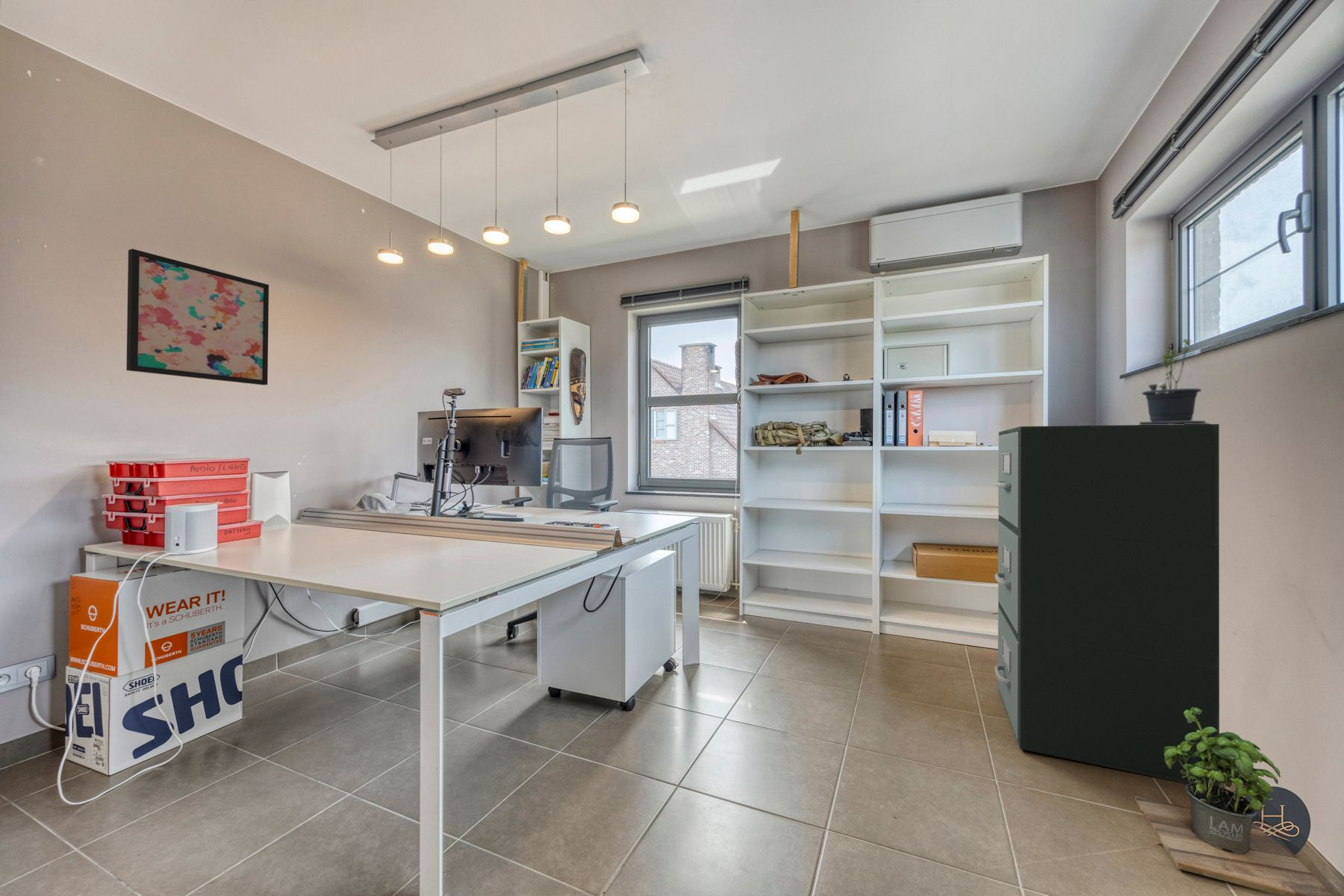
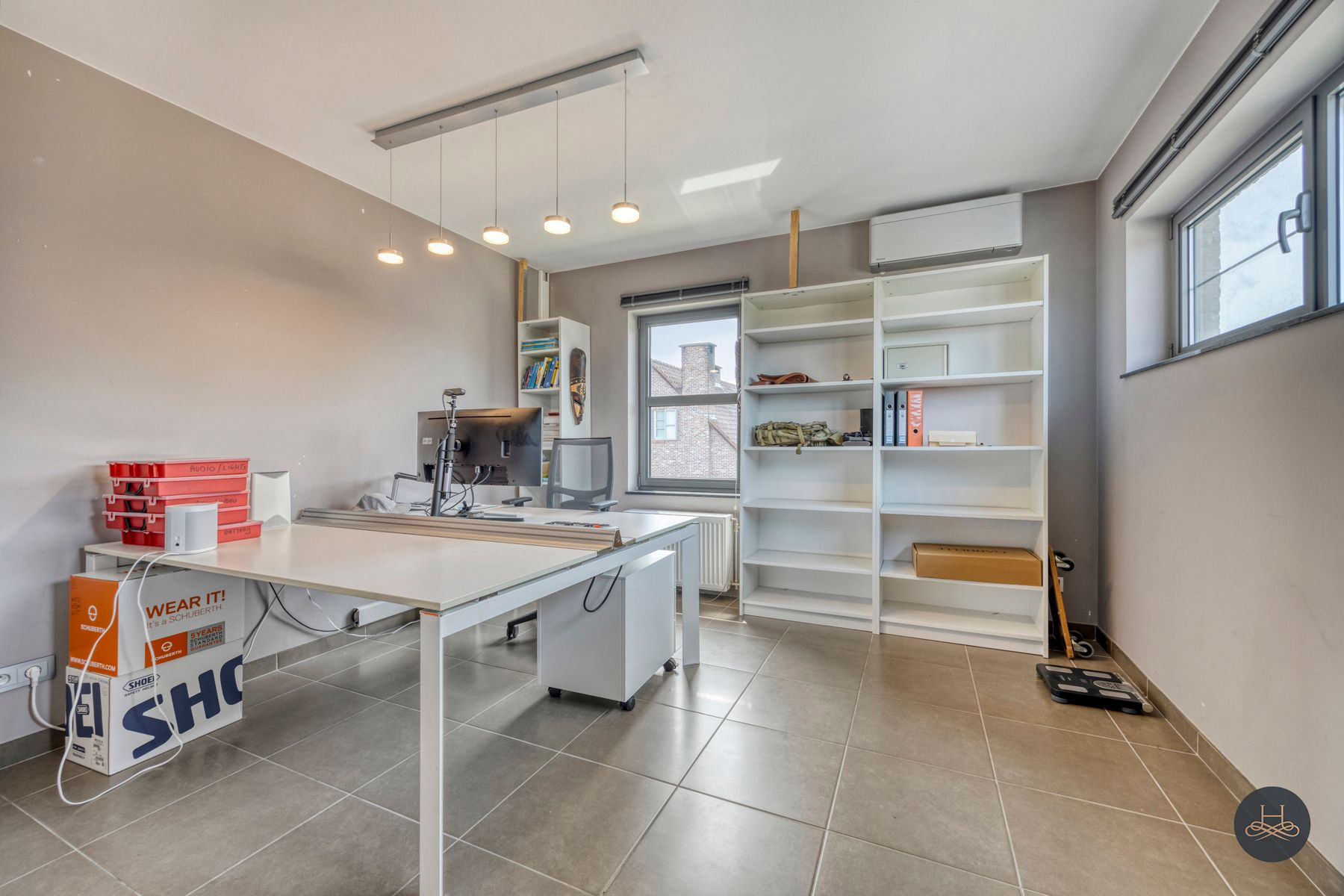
- potted plant [1134,707,1334,896]
- filing cabinet [994,423,1220,786]
- potted plant [1139,338,1211,425]
- wall art [125,248,270,386]
